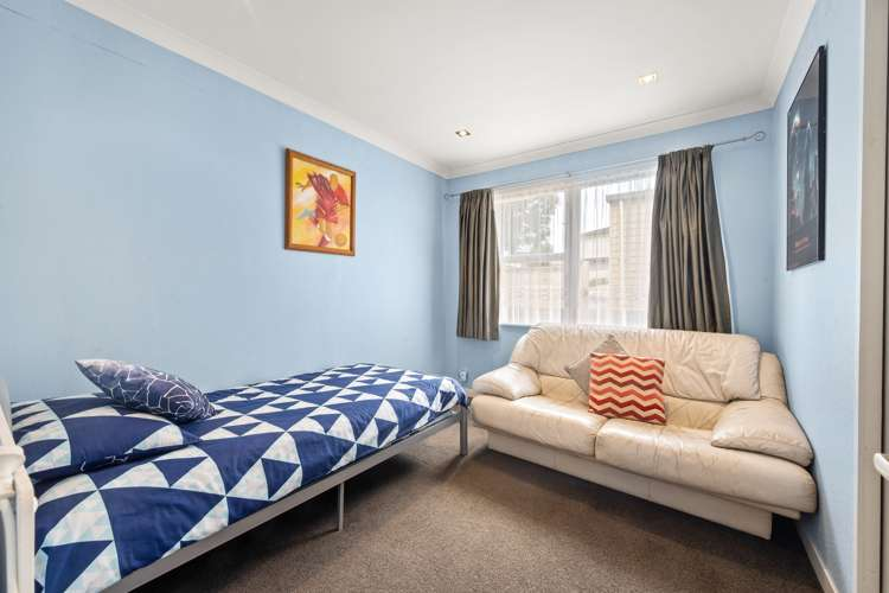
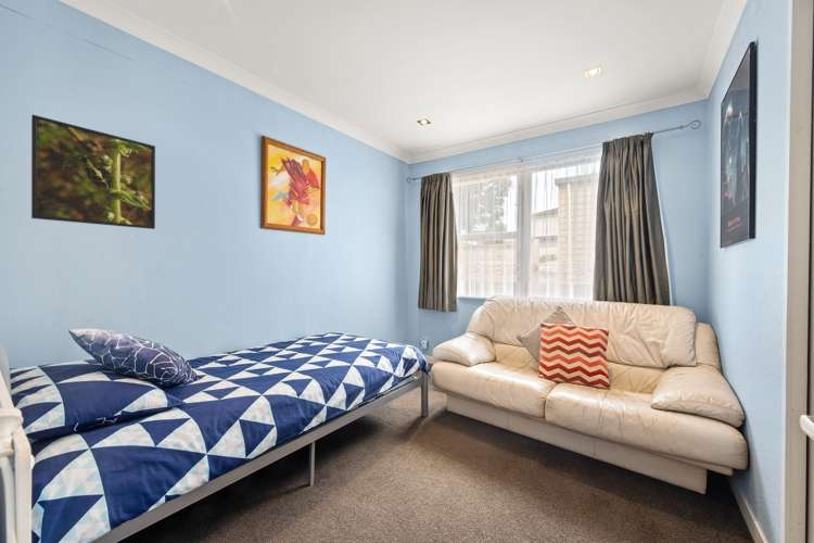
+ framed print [30,114,156,230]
